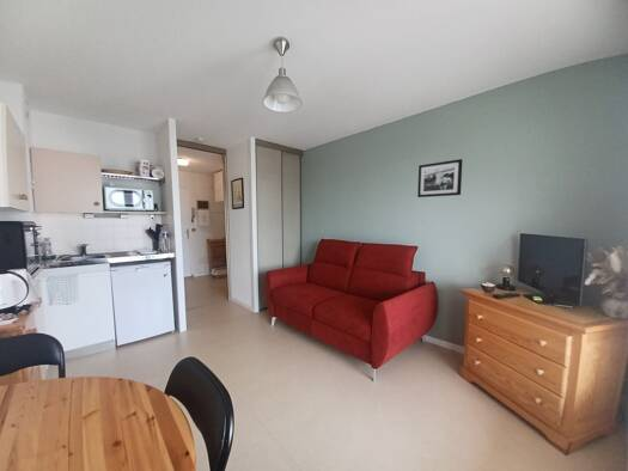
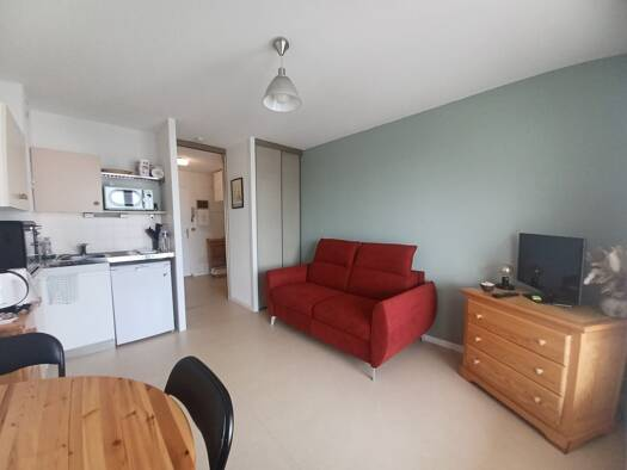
- picture frame [416,158,464,198]
